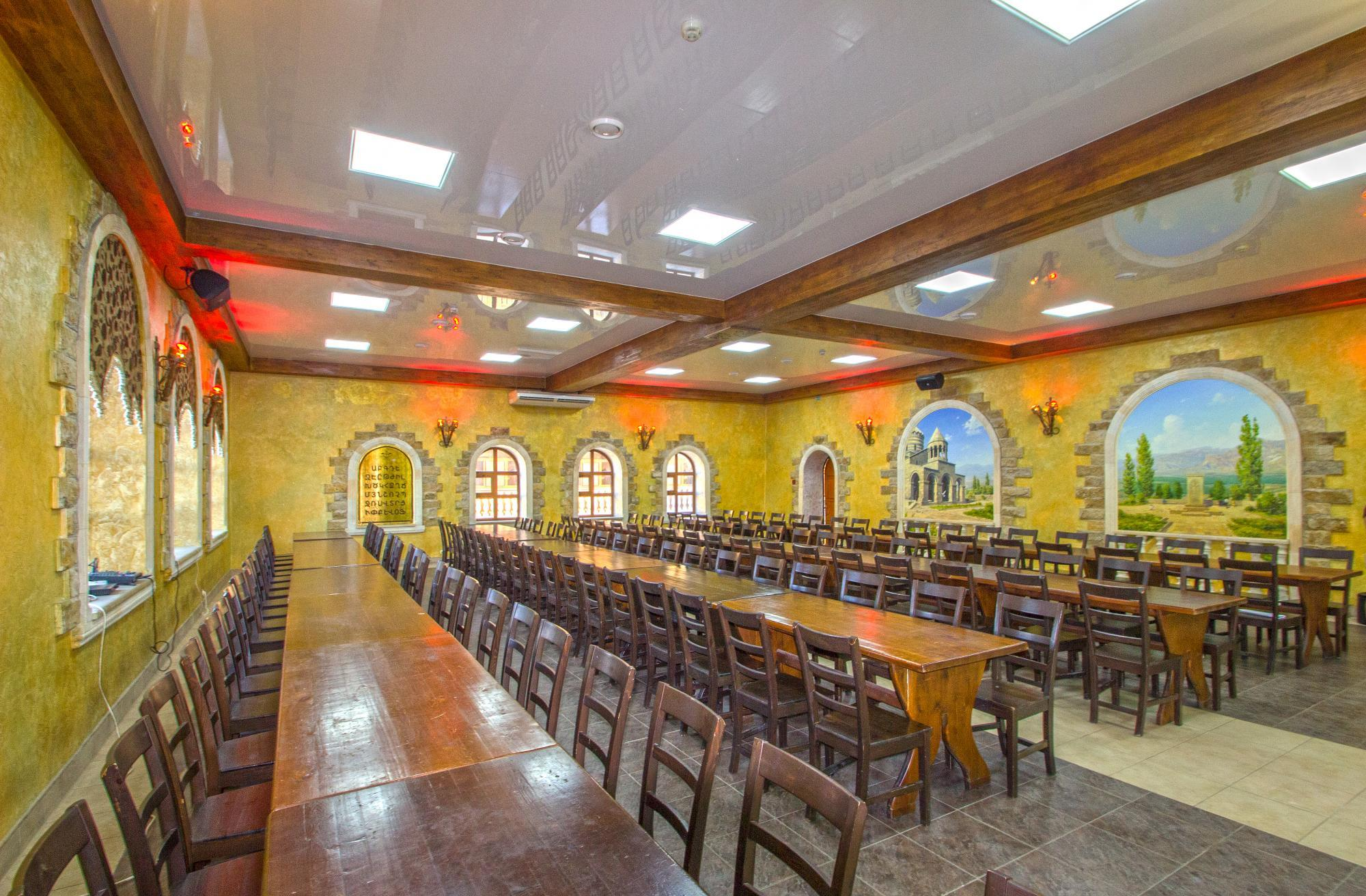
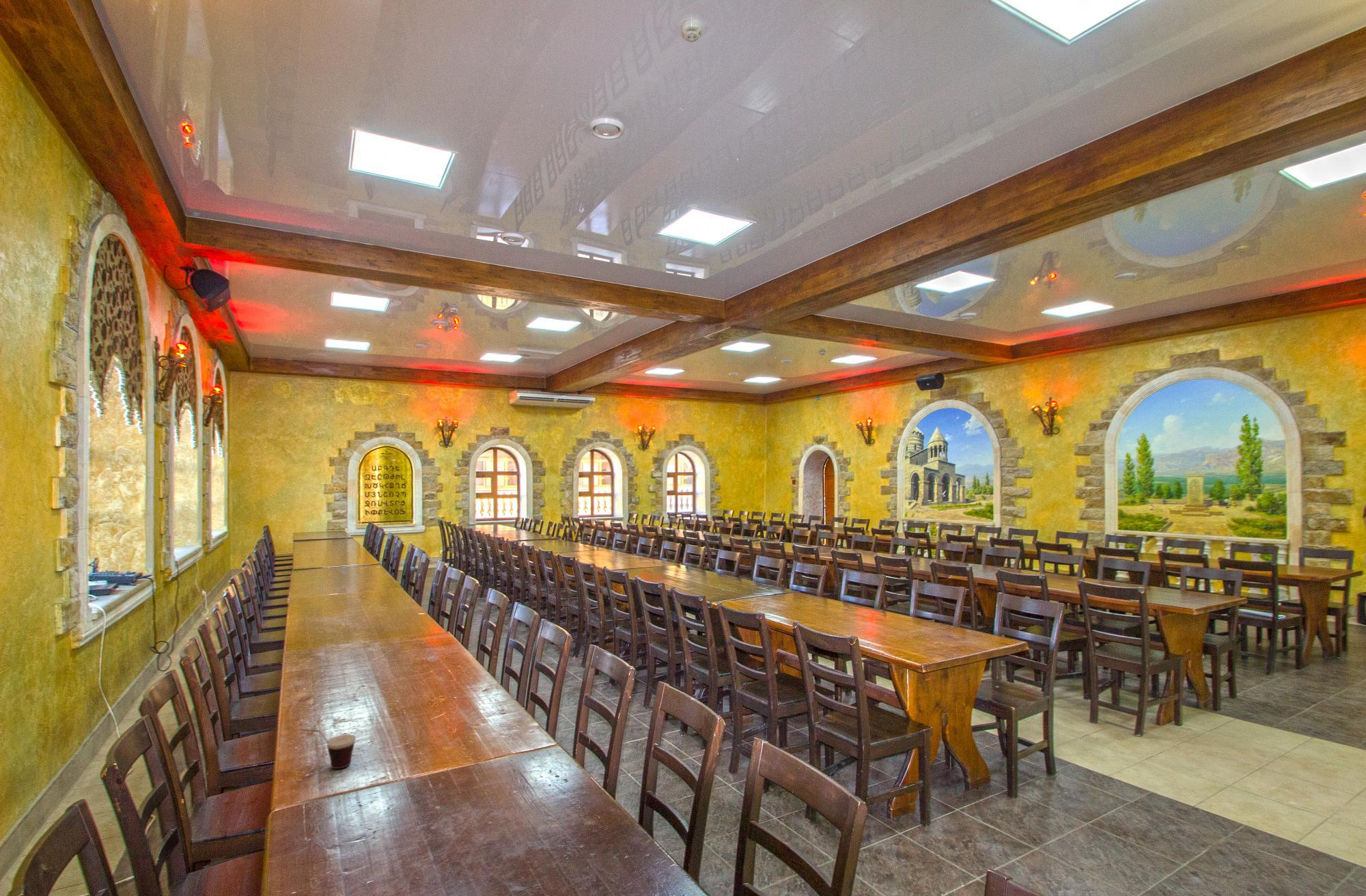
+ cup [301,728,357,770]
